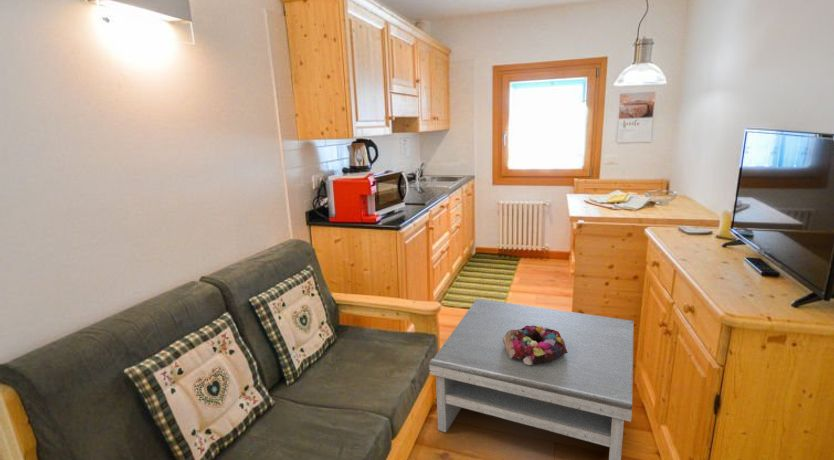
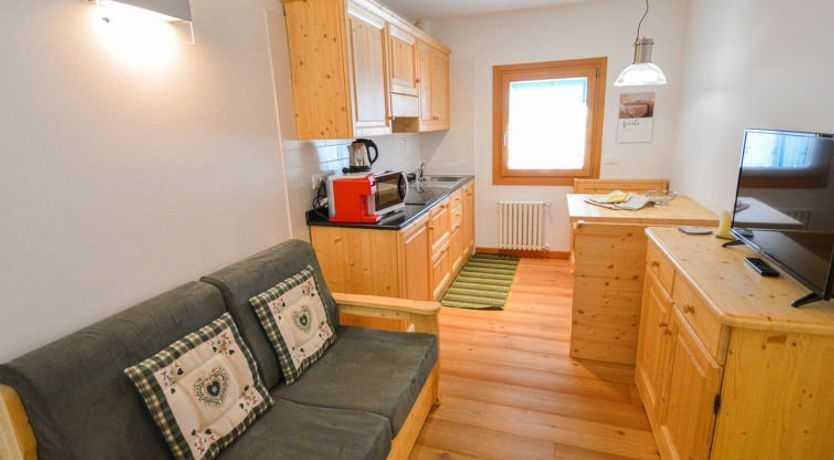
- coffee table [428,298,635,460]
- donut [503,326,568,365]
